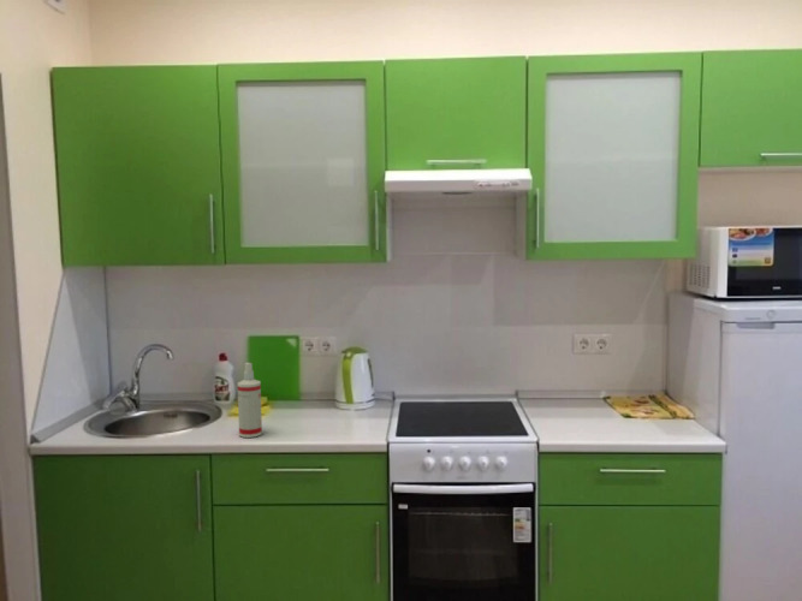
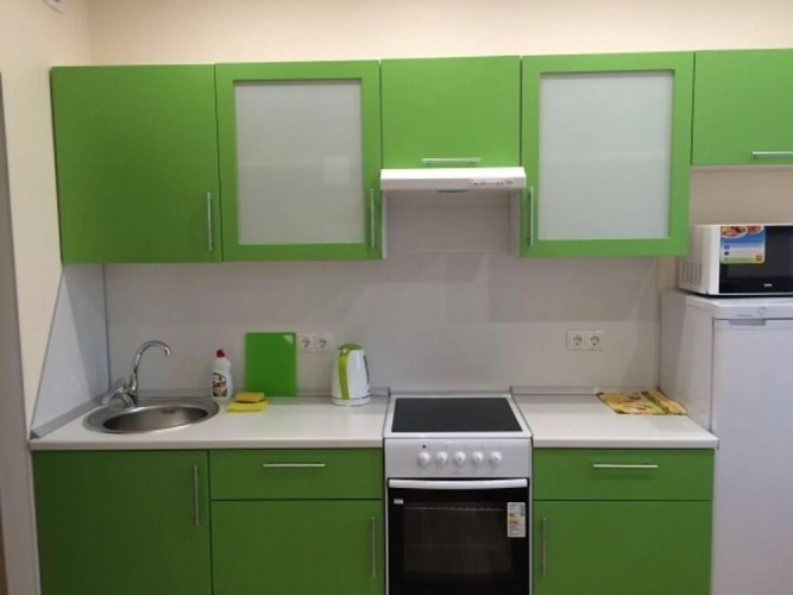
- spray bottle [237,362,263,439]
